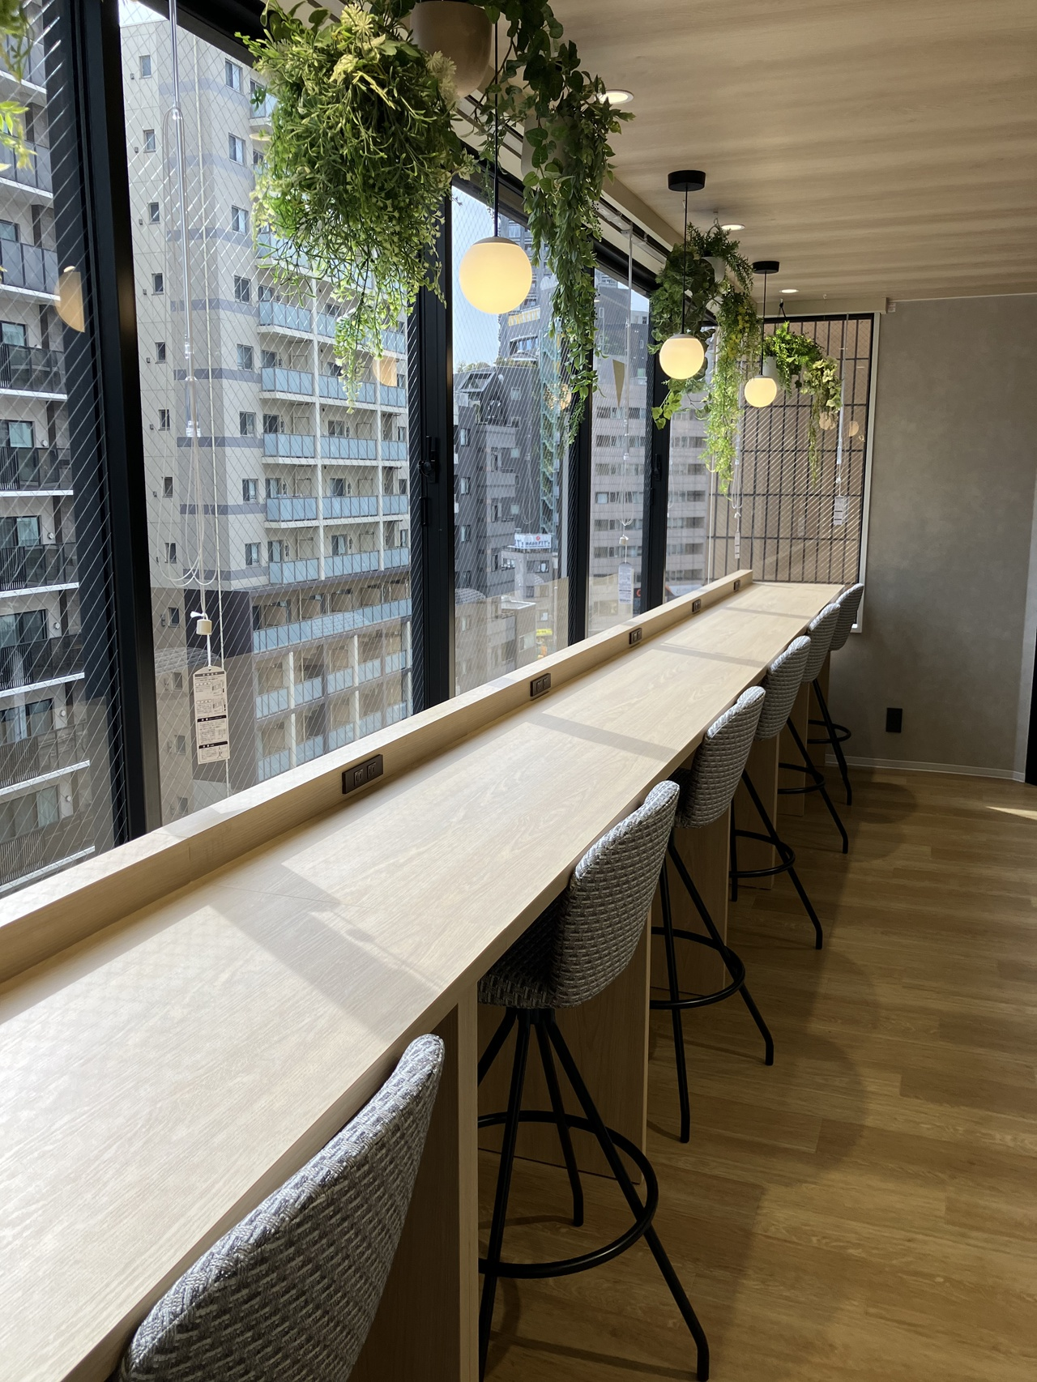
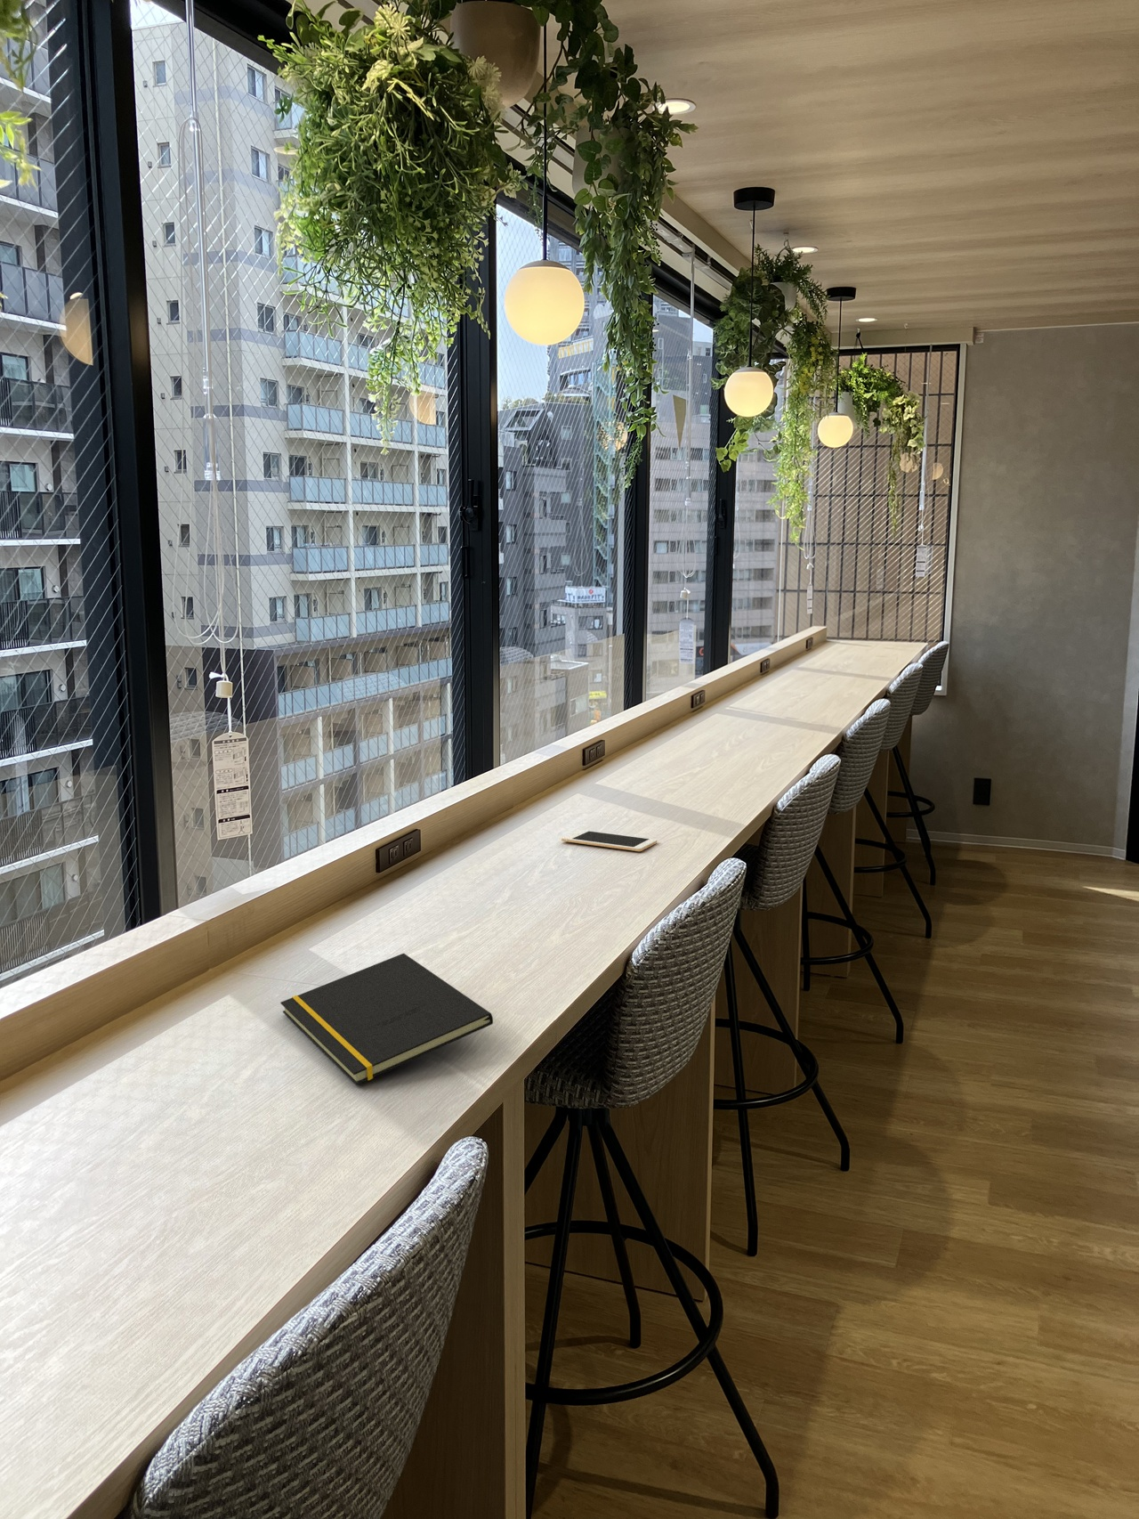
+ notepad [280,953,494,1086]
+ cell phone [561,830,658,852]
